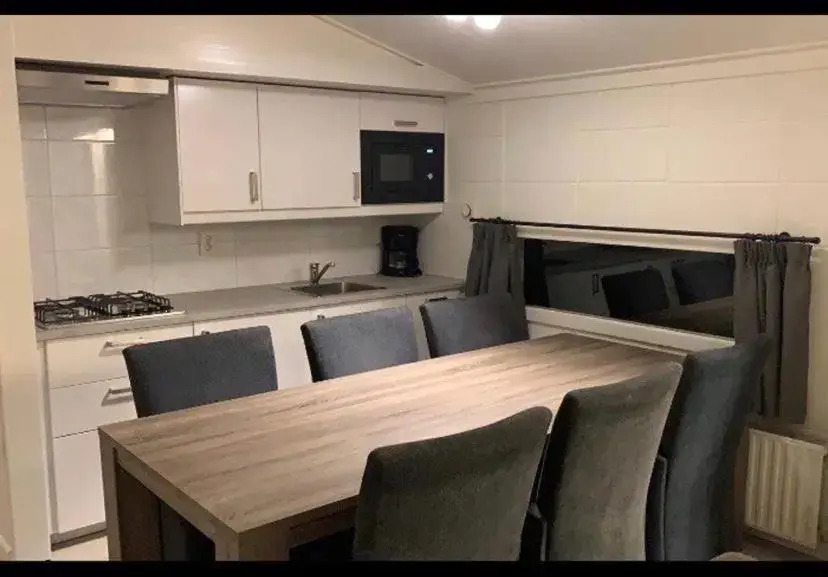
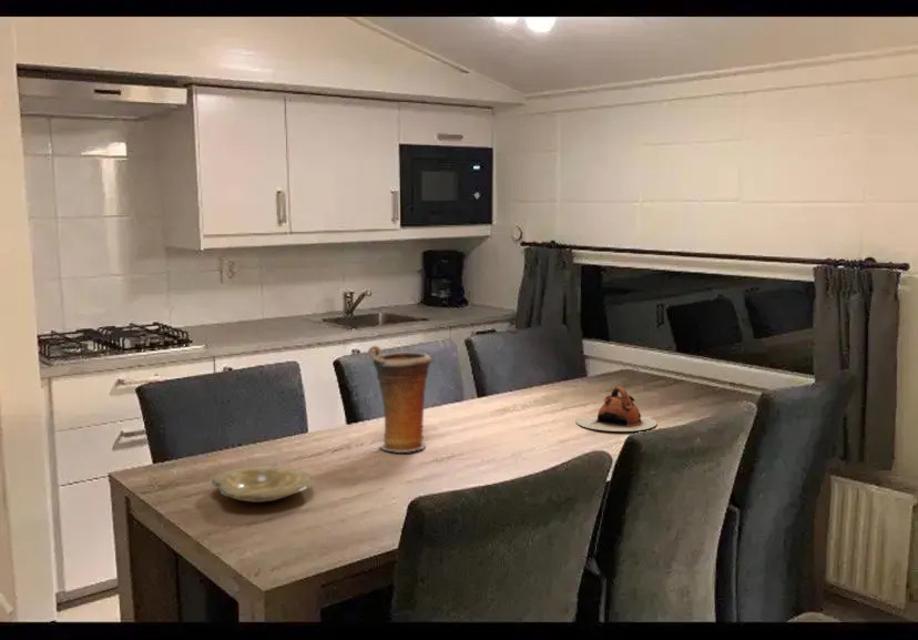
+ plate [211,466,315,504]
+ teapot [574,386,657,433]
+ vase [367,345,432,454]
